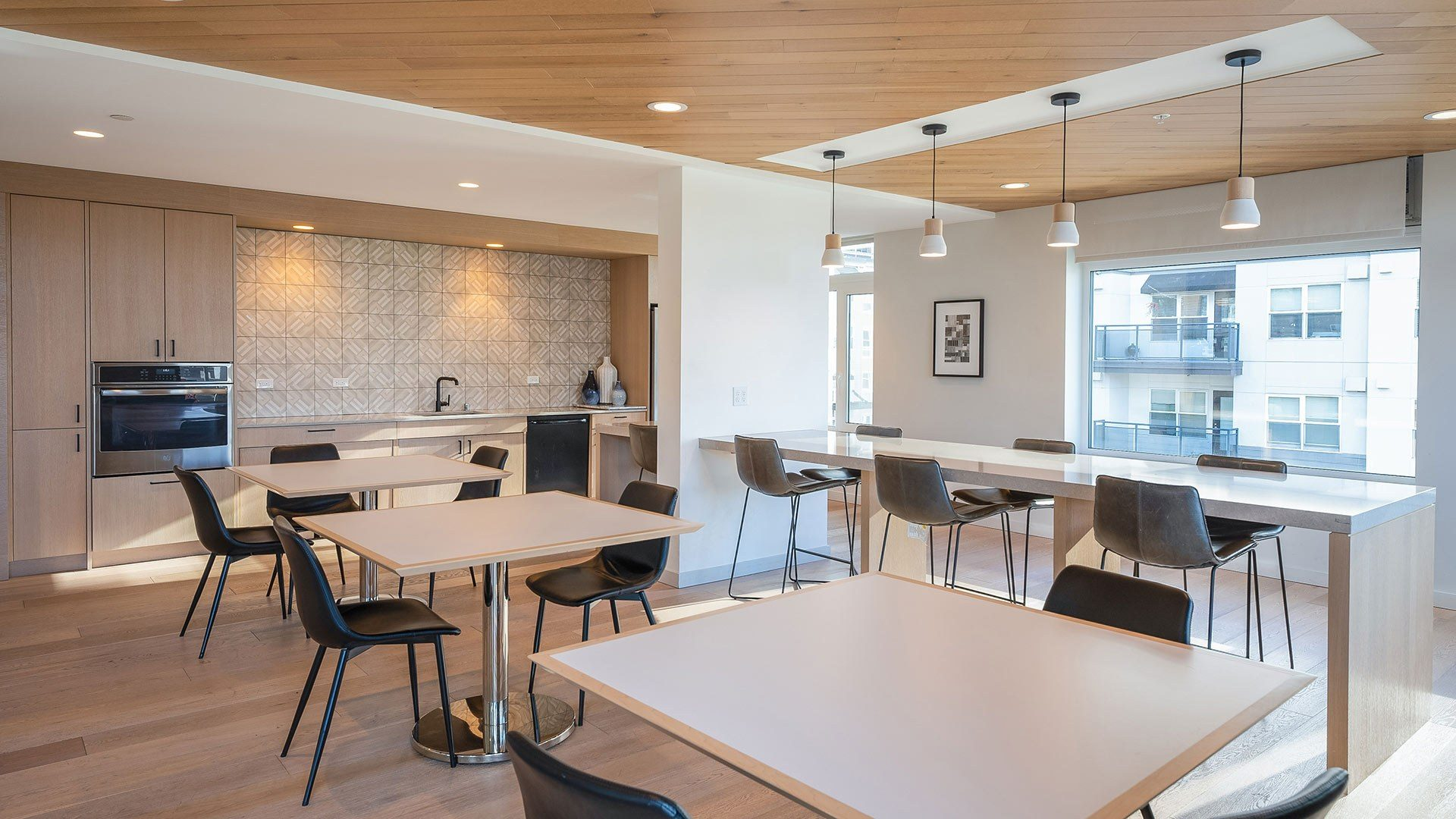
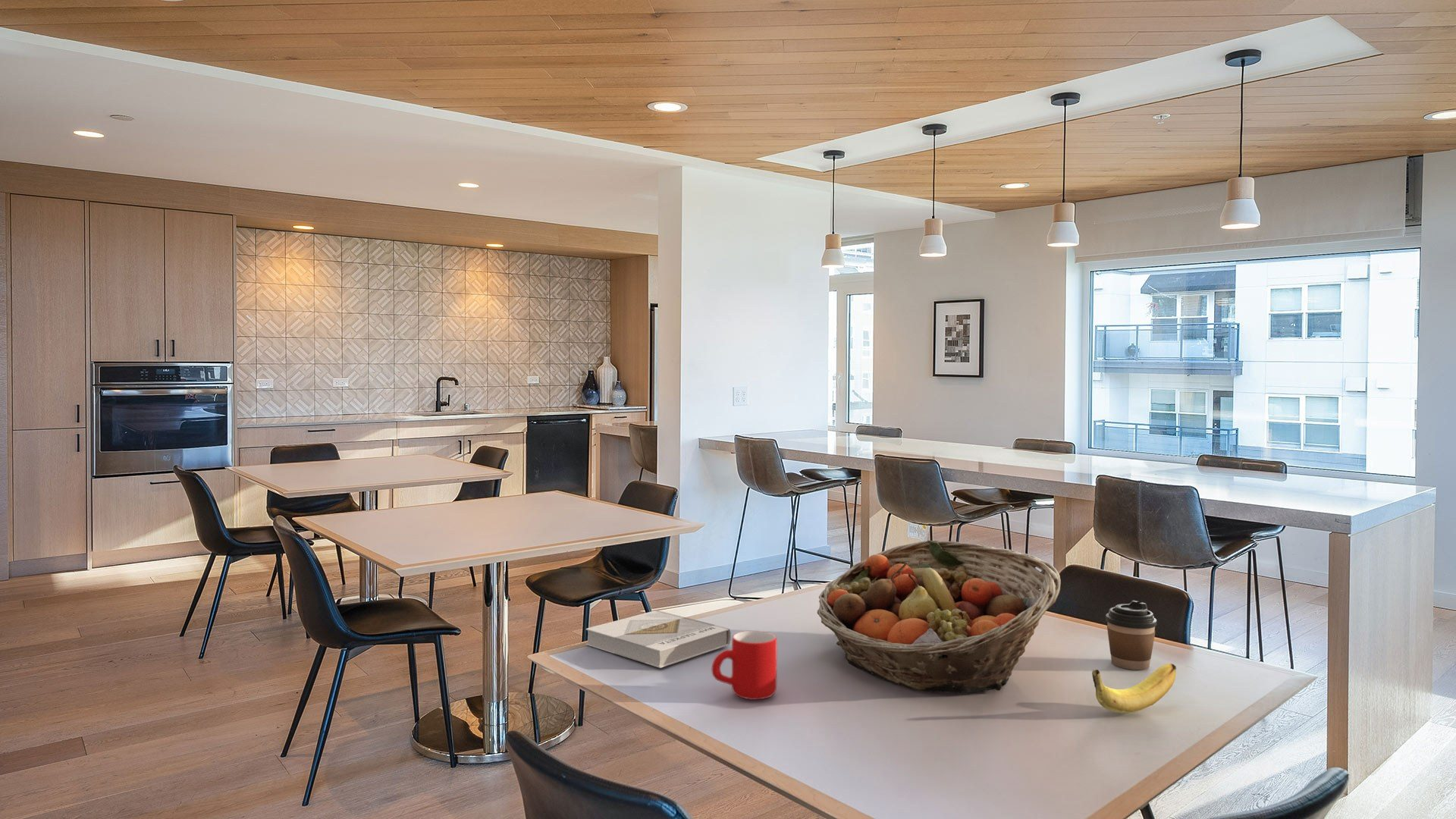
+ book [585,609,732,669]
+ mug [711,630,777,701]
+ coffee cup [1105,600,1157,670]
+ banana [1091,663,1177,714]
+ fruit basket [817,540,1062,693]
